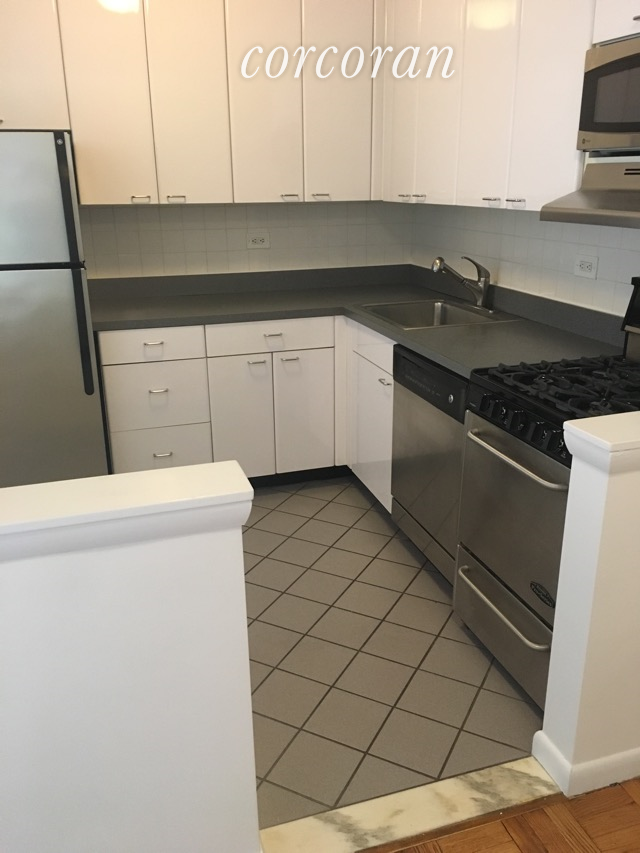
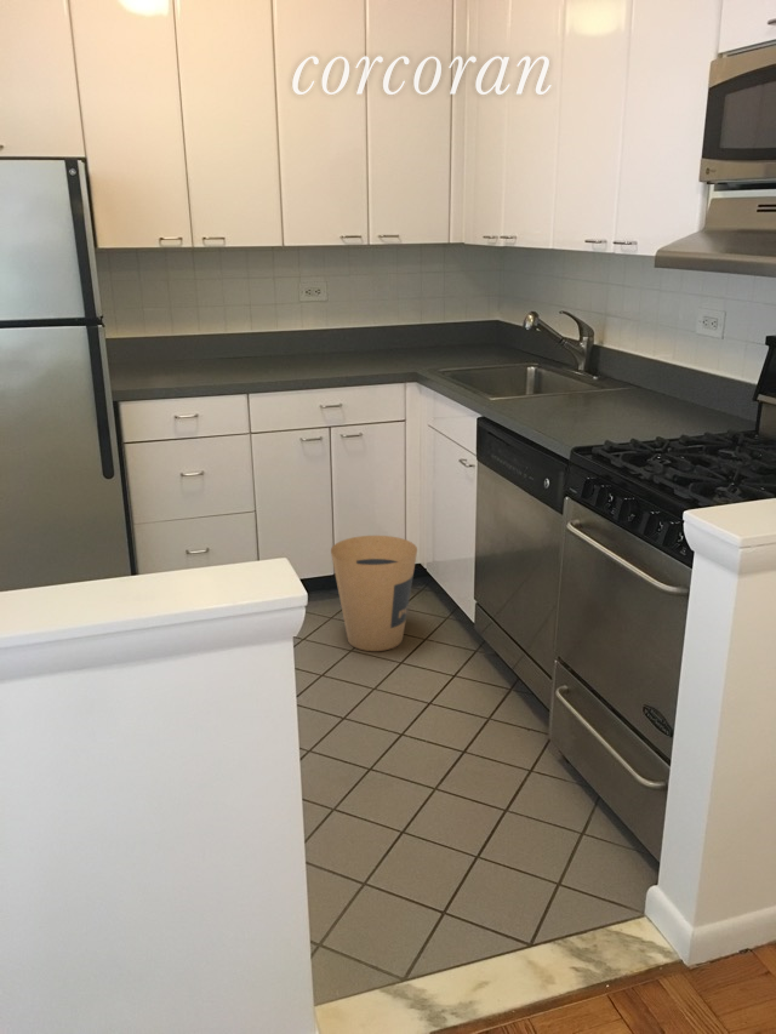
+ trash can [330,535,418,652]
